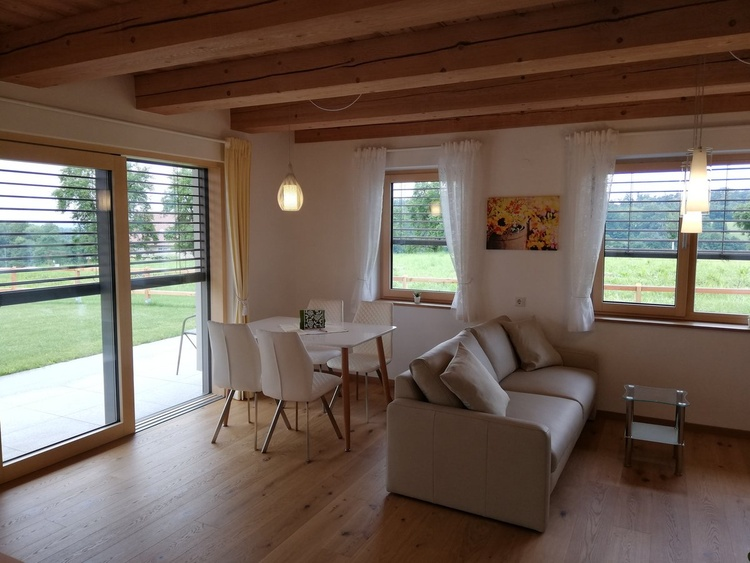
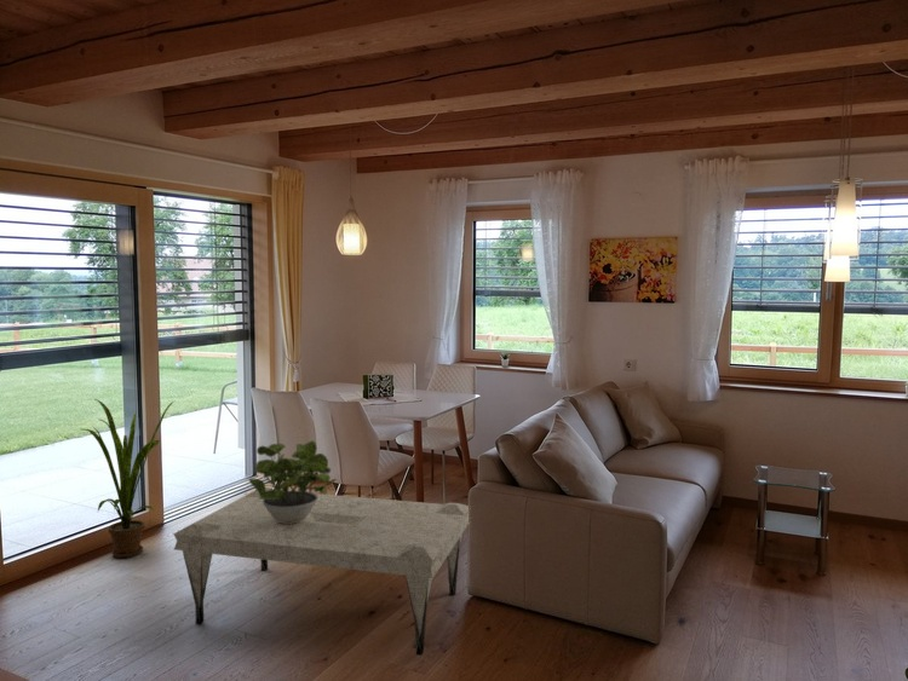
+ house plant [81,398,174,559]
+ potted plant [248,439,338,524]
+ coffee table [172,486,470,657]
